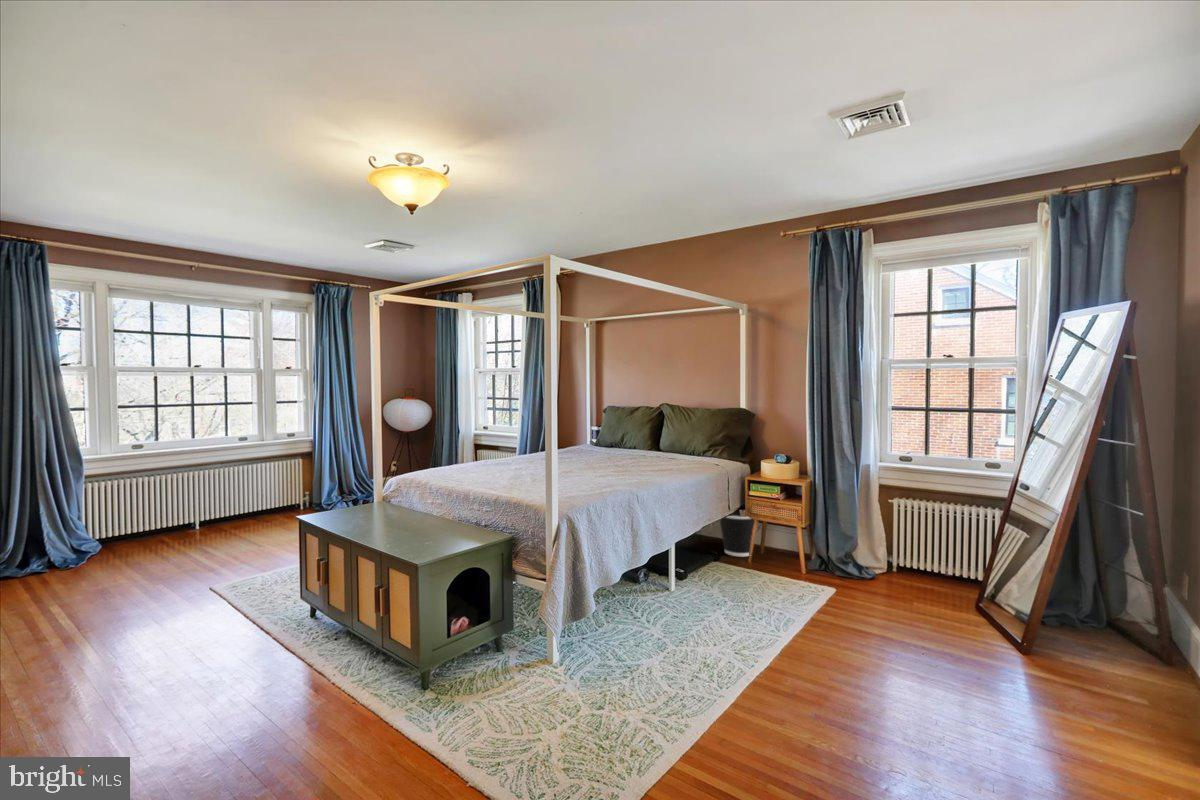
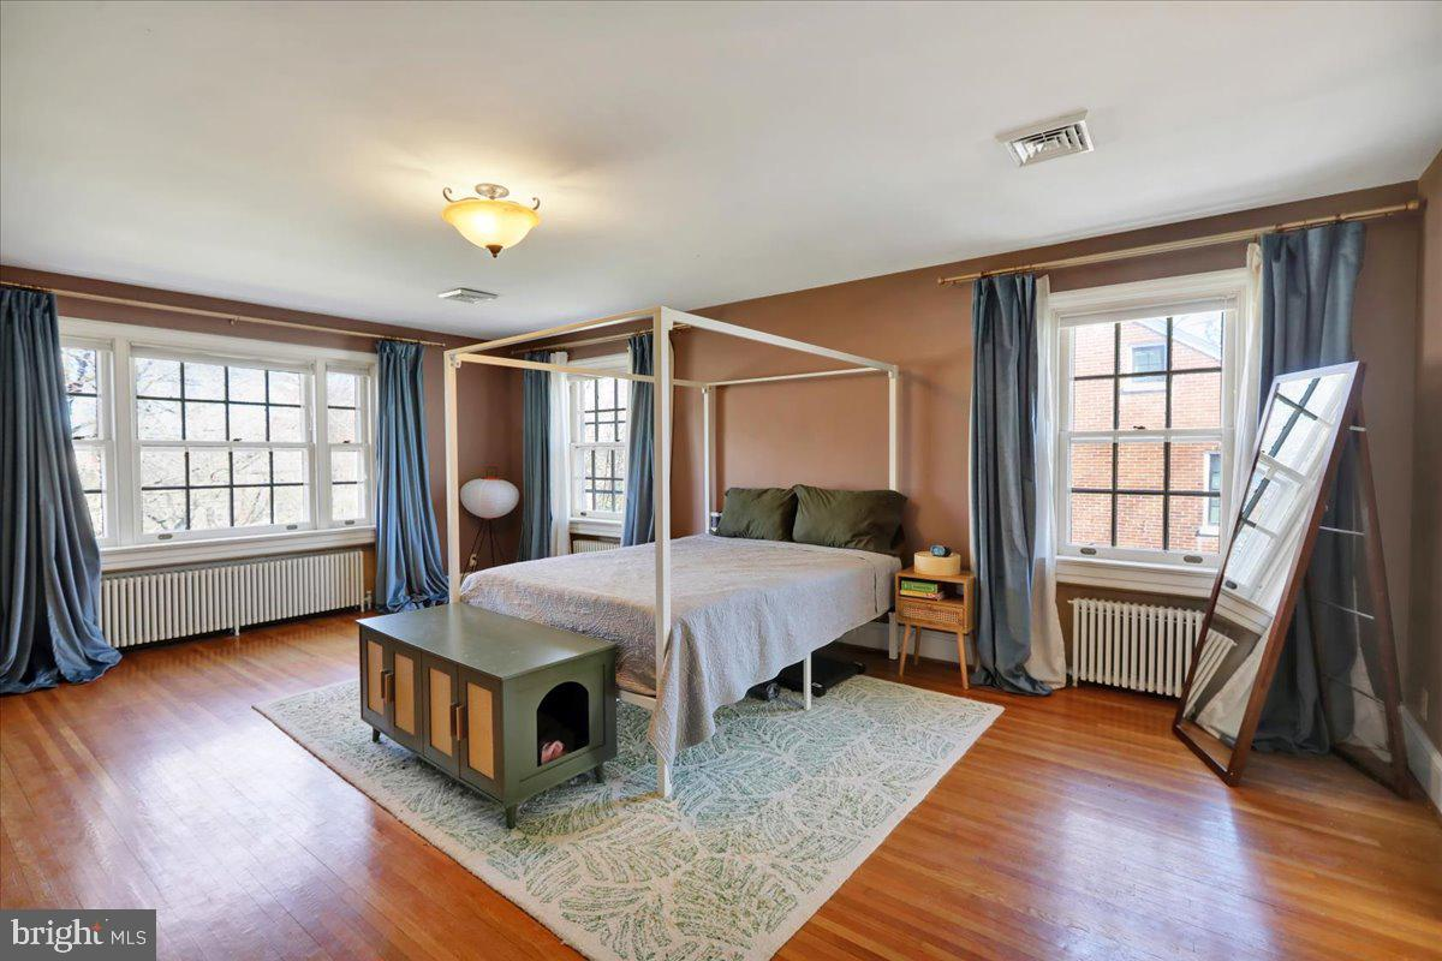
- wastebasket [719,512,759,557]
